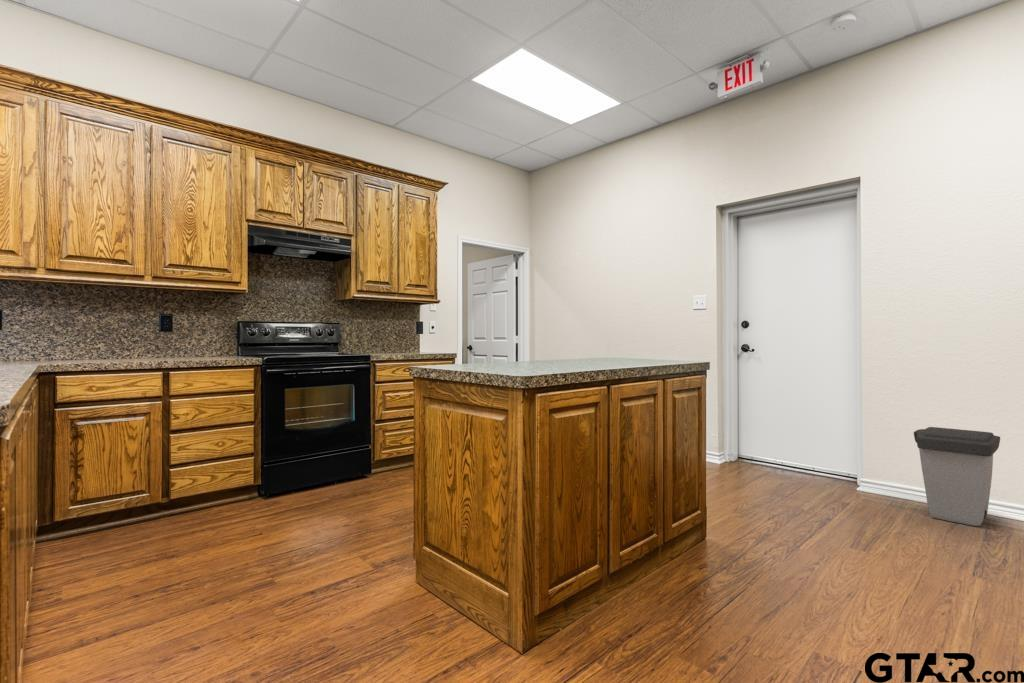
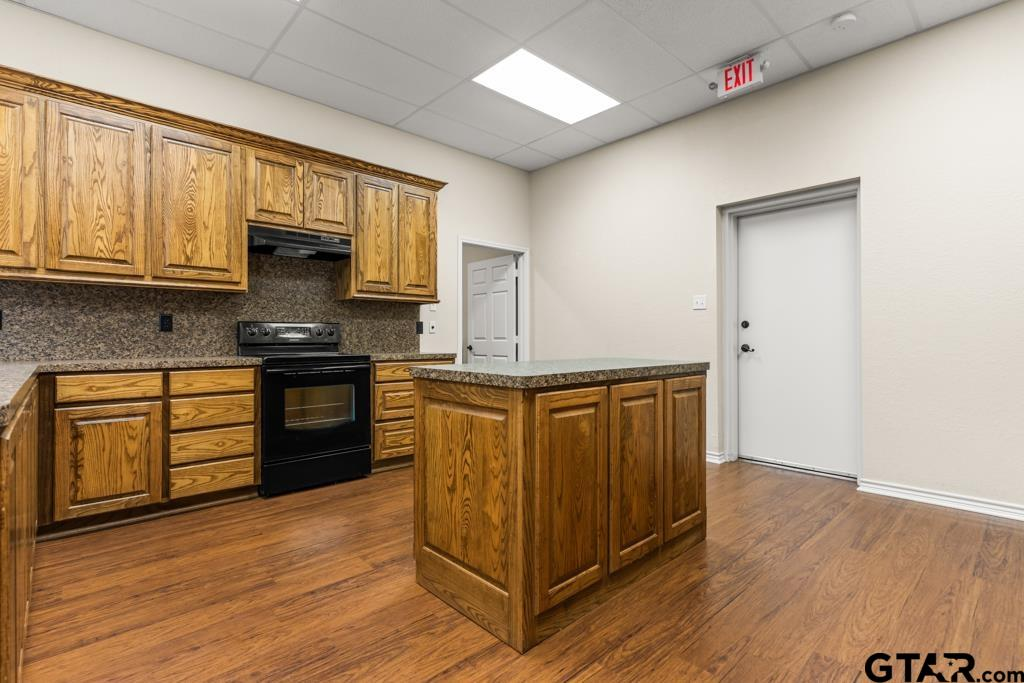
- trash can [913,426,1001,527]
